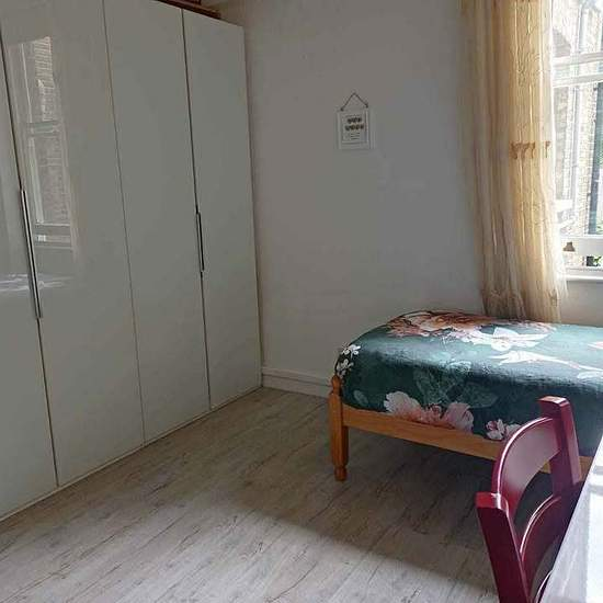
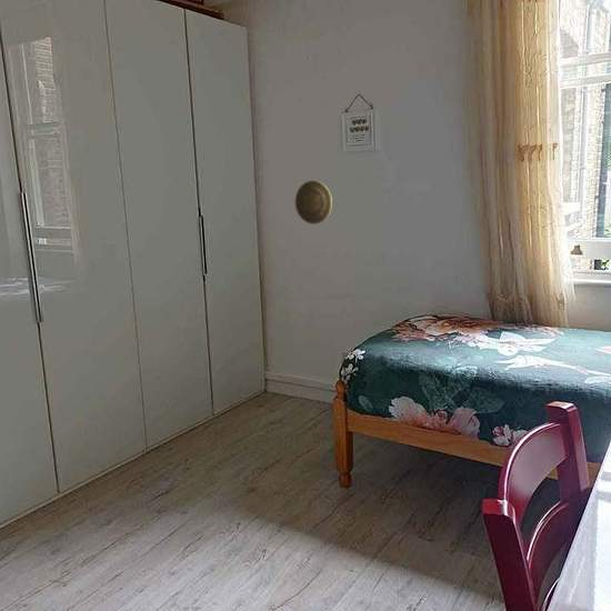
+ decorative plate [294,180,333,226]
